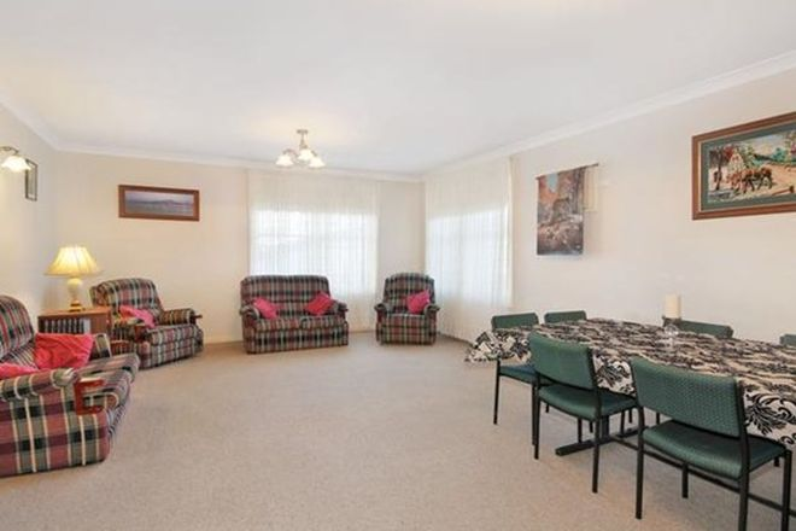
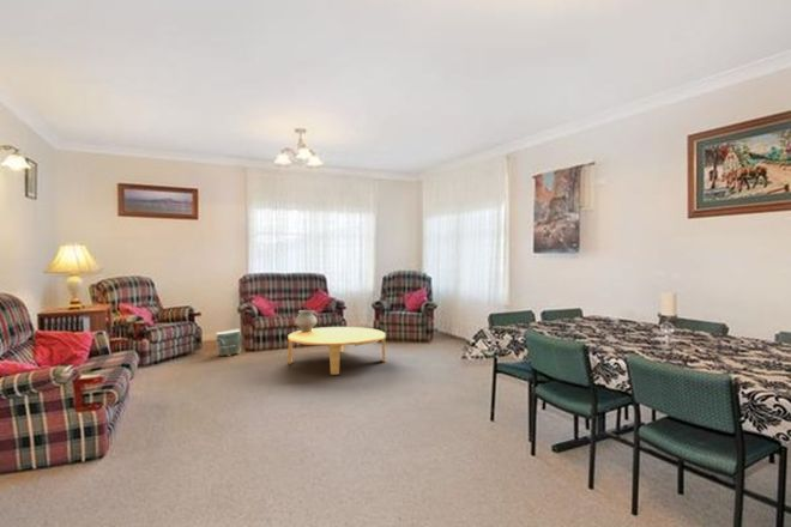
+ coffee table [286,326,386,375]
+ bag [215,328,244,357]
+ ceramic pot [294,309,318,332]
